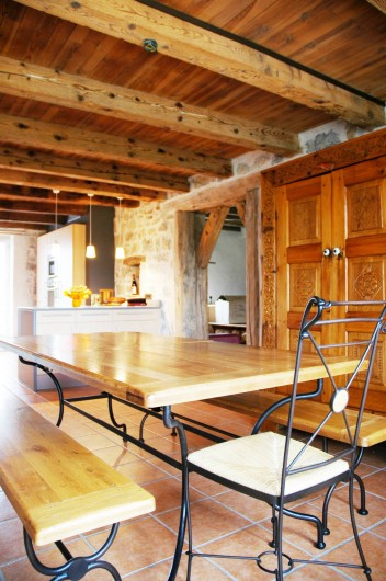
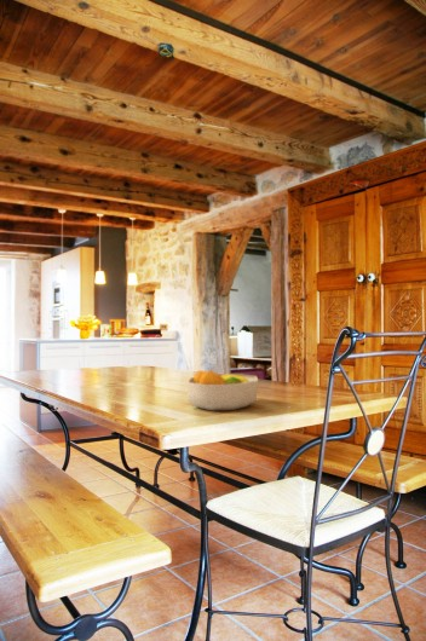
+ fruit bowl [185,369,259,412]
